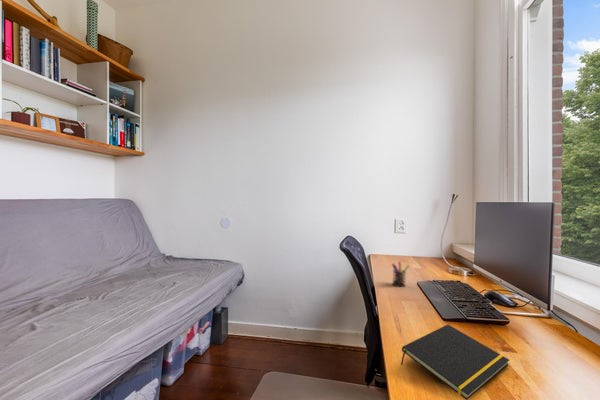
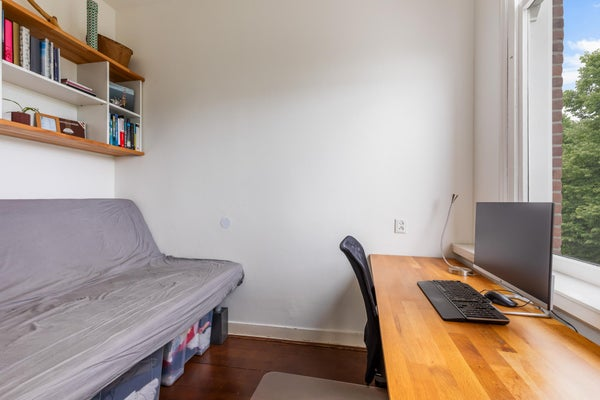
- notepad [400,324,510,400]
- pen holder [391,260,410,288]
